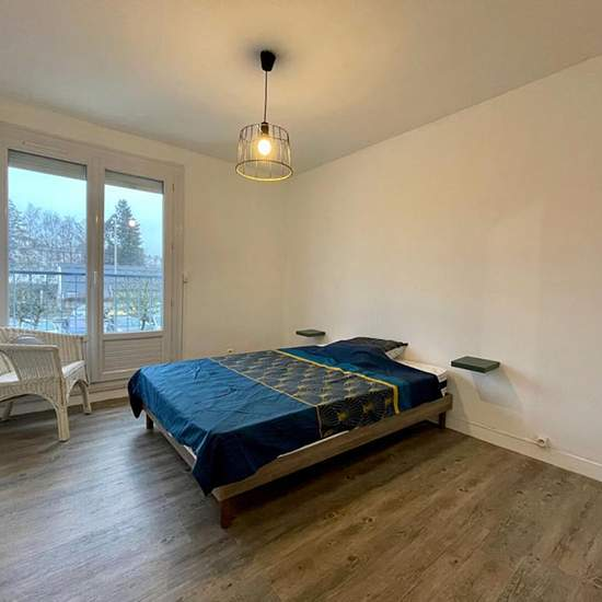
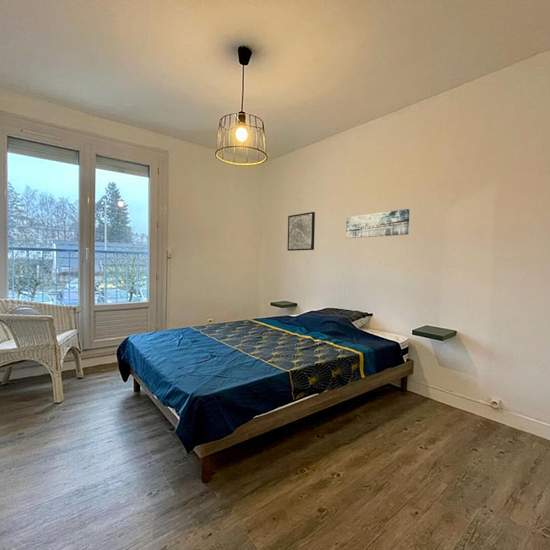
+ wall art [345,208,410,239]
+ wall art [286,211,316,252]
